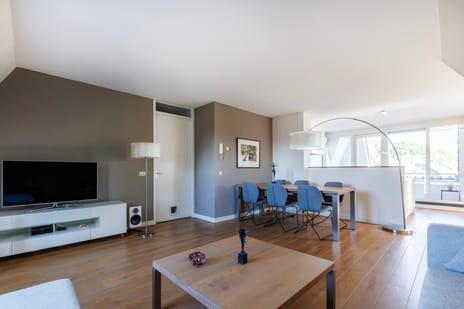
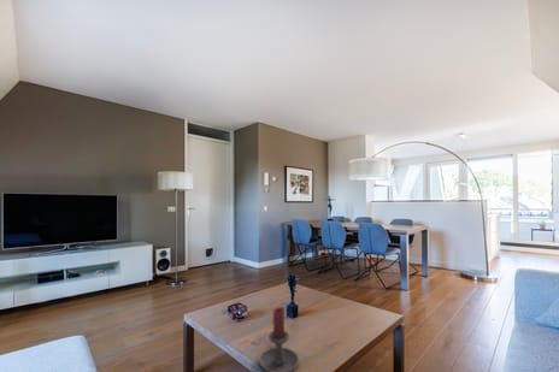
+ candle holder [258,306,300,372]
